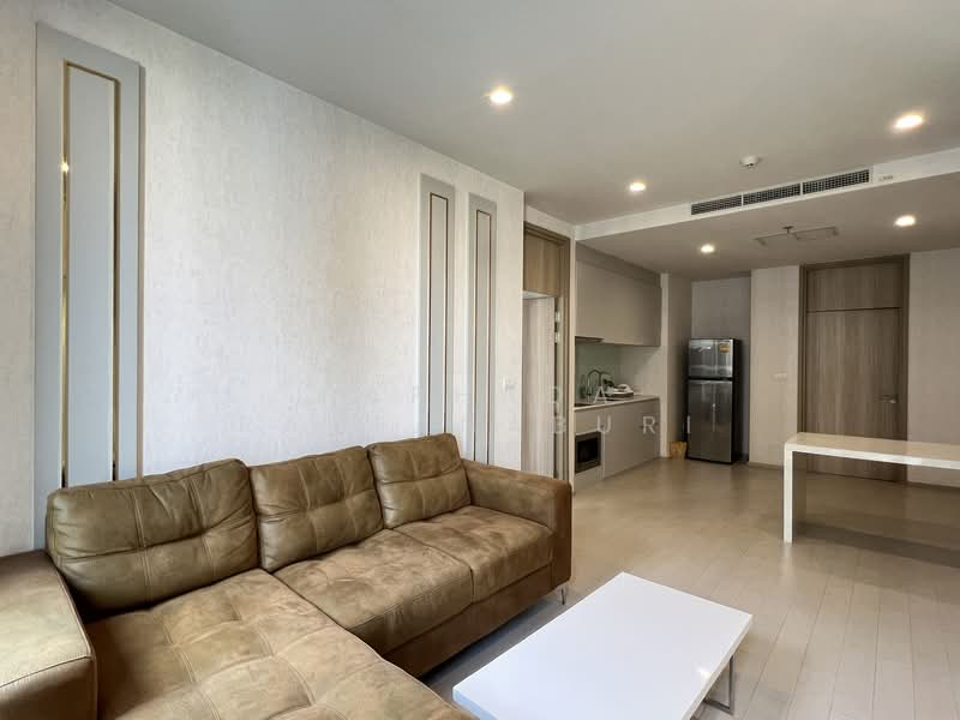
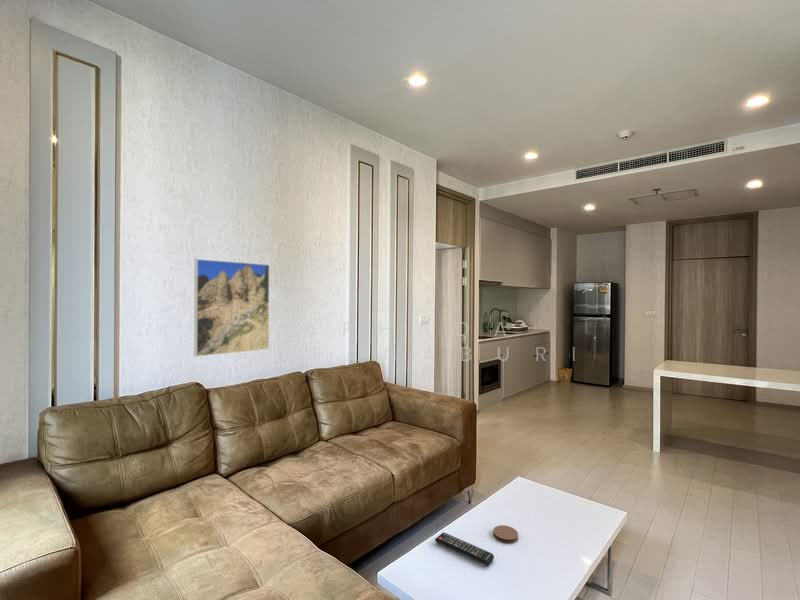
+ coaster [492,524,519,544]
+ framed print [193,258,271,358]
+ remote control [434,531,495,566]
